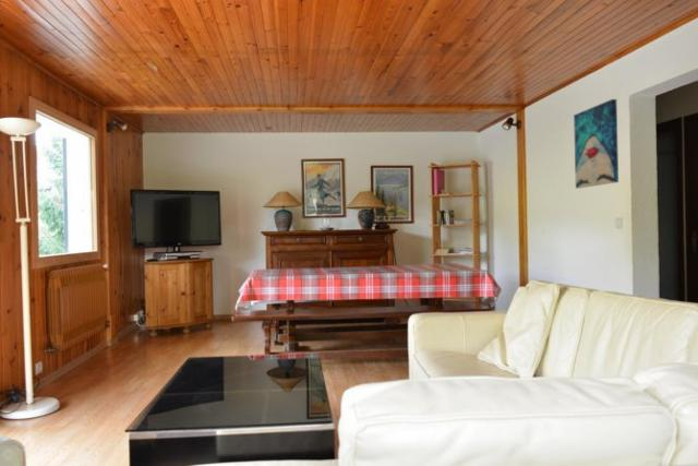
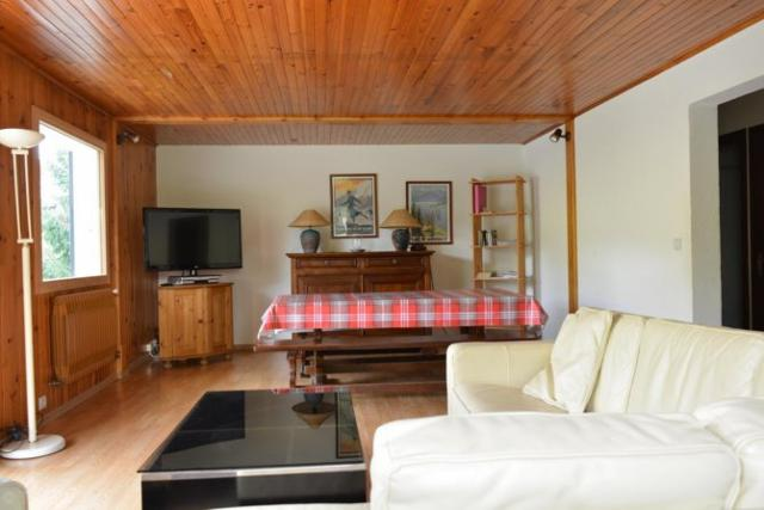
- wall art [573,98,619,189]
